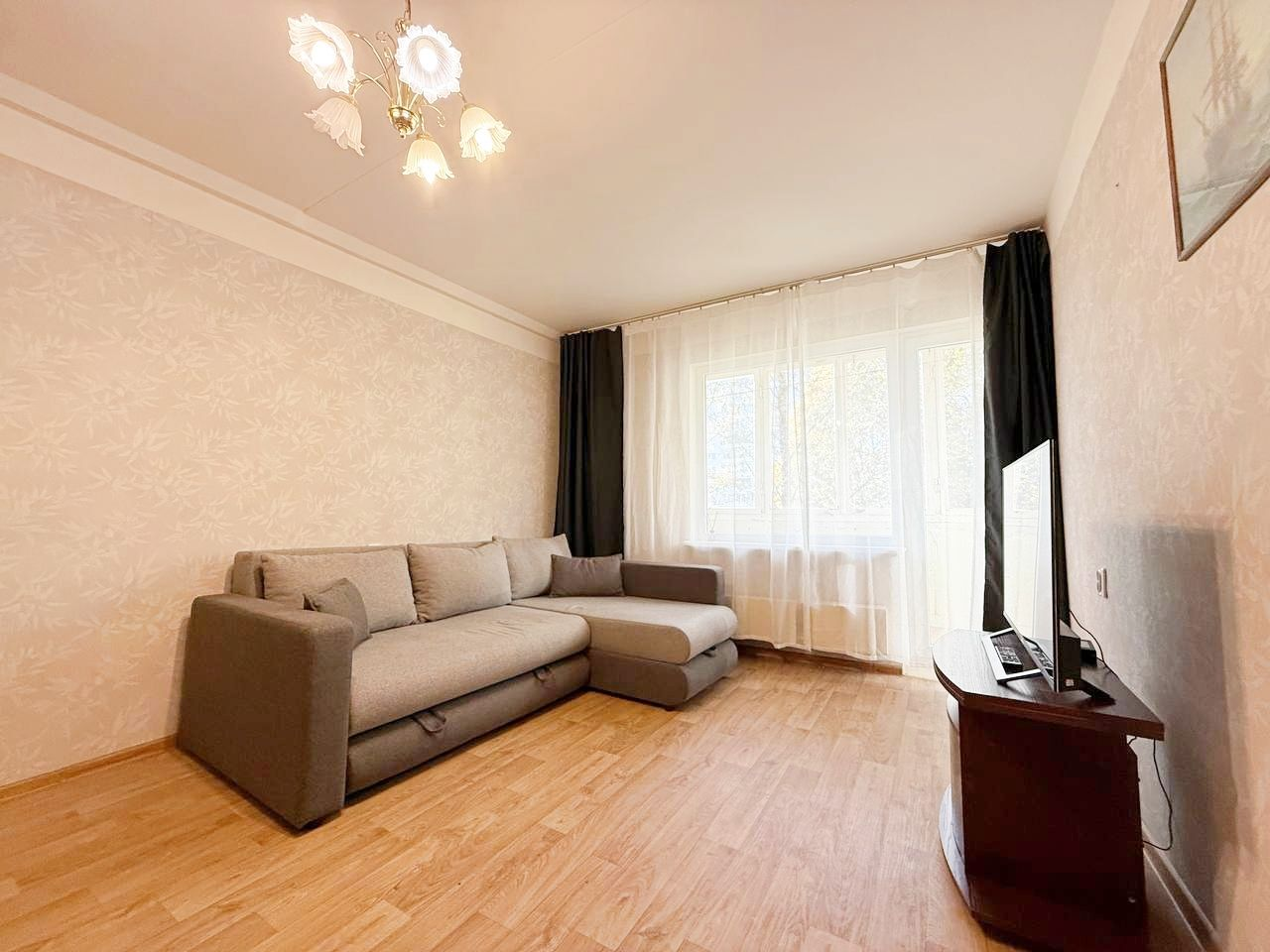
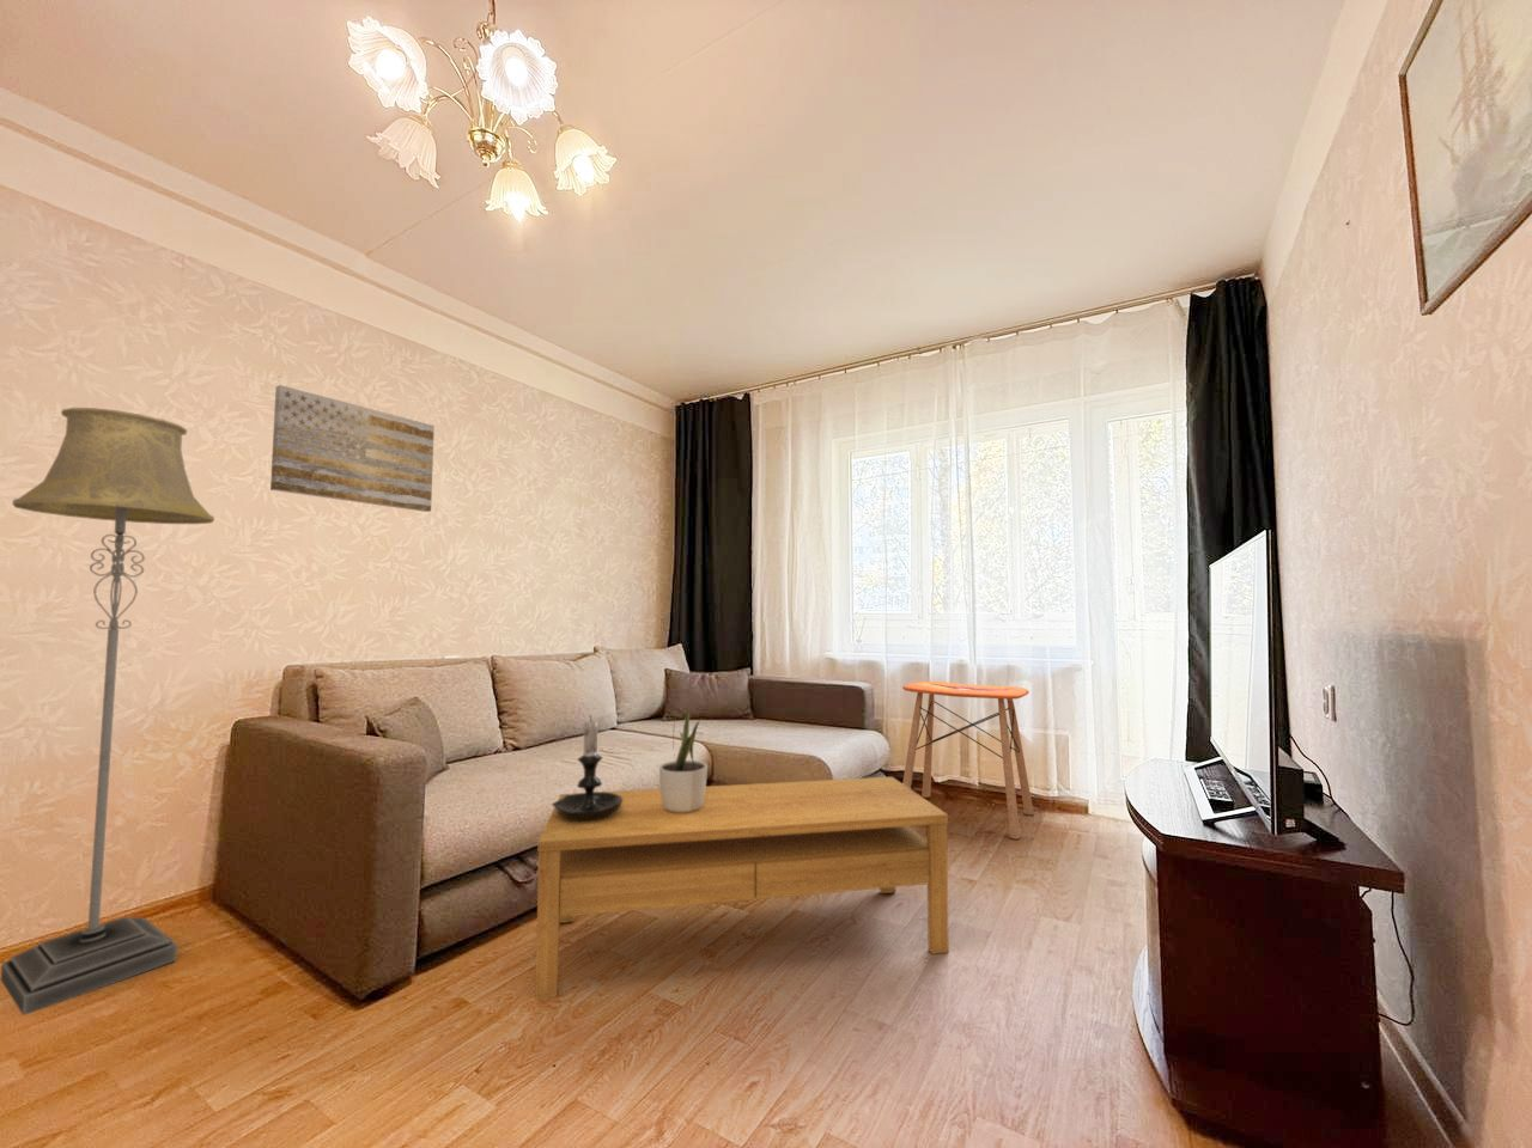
+ floor lamp [0,406,216,1017]
+ side table [901,680,1034,840]
+ wall art [269,383,435,512]
+ candle holder [550,714,622,820]
+ coffee table [534,777,951,1001]
+ potted plant [659,701,708,813]
